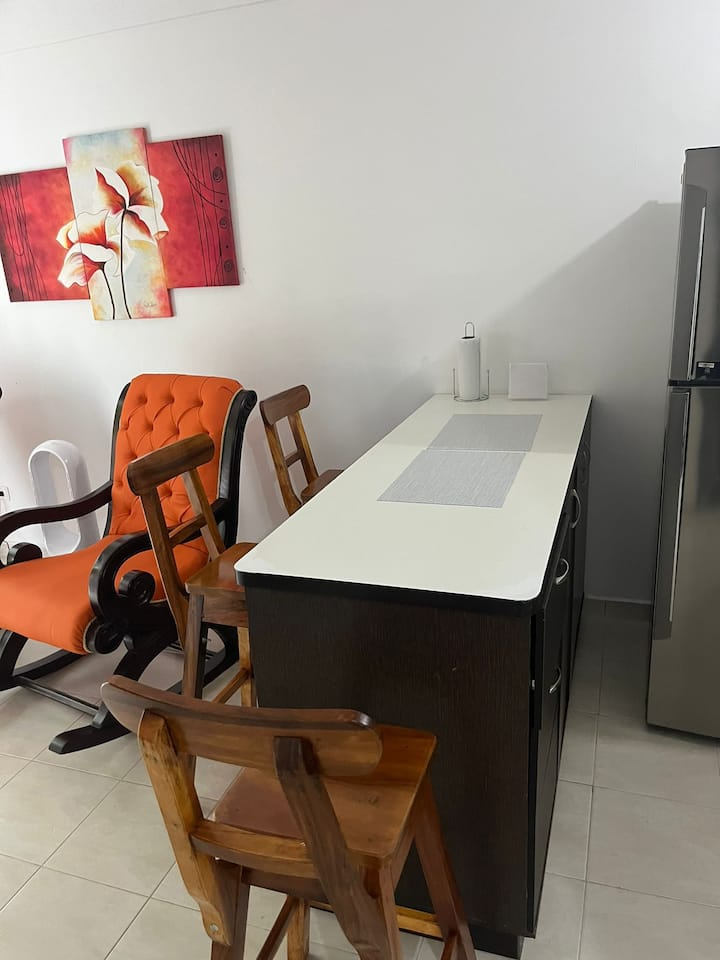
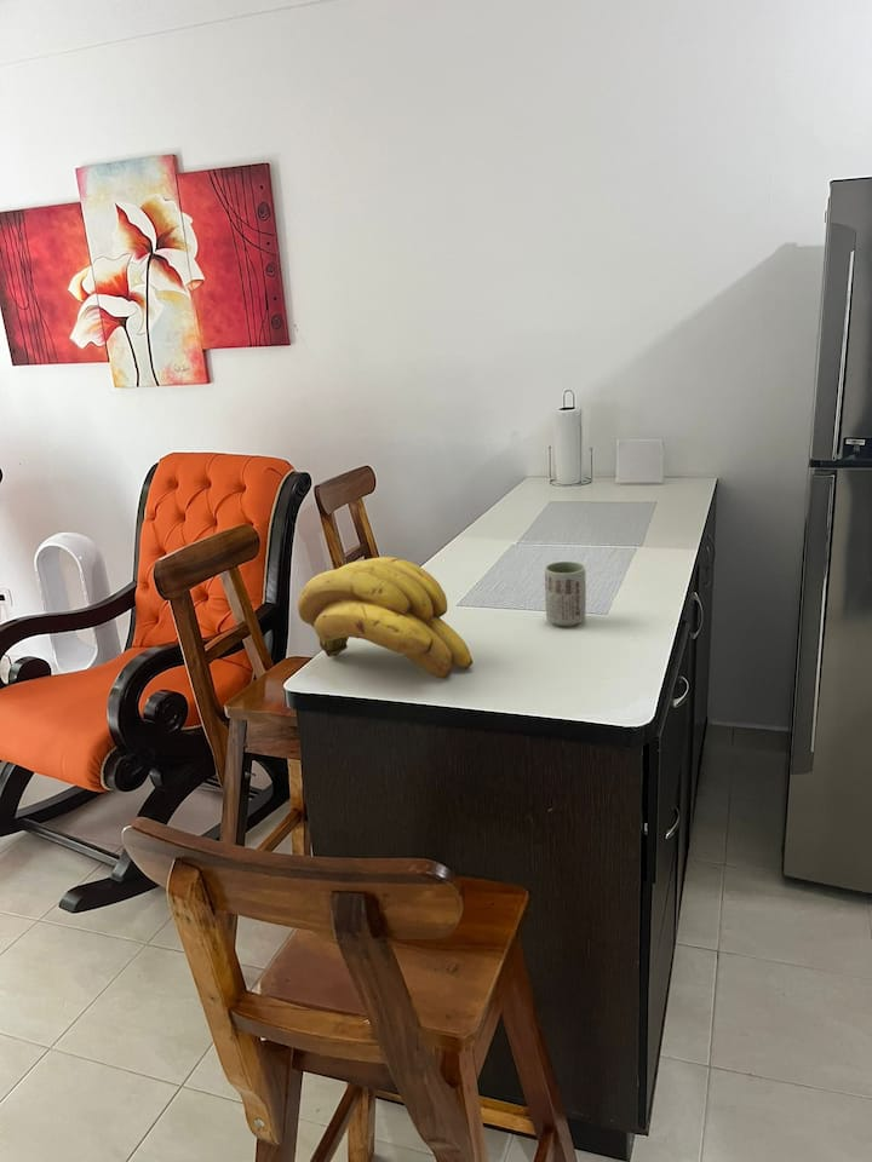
+ banana bunch [297,556,474,679]
+ cup [544,560,587,627]
